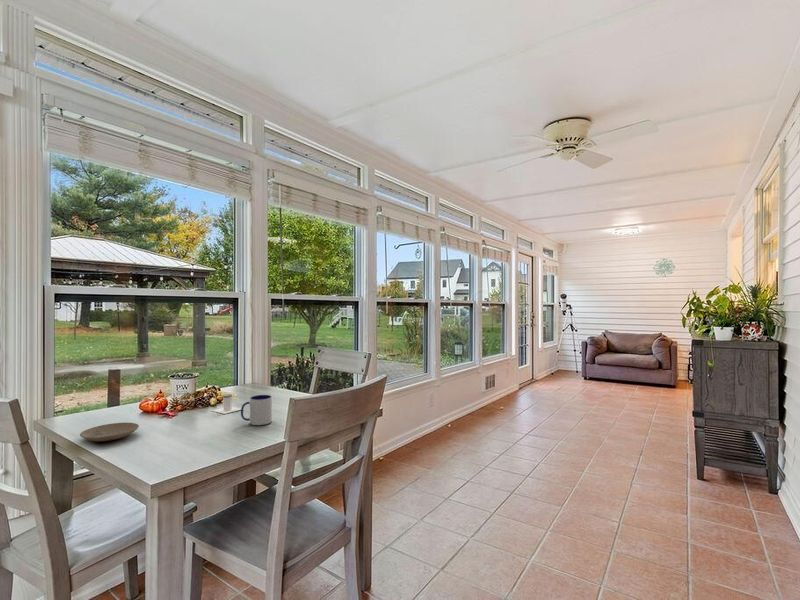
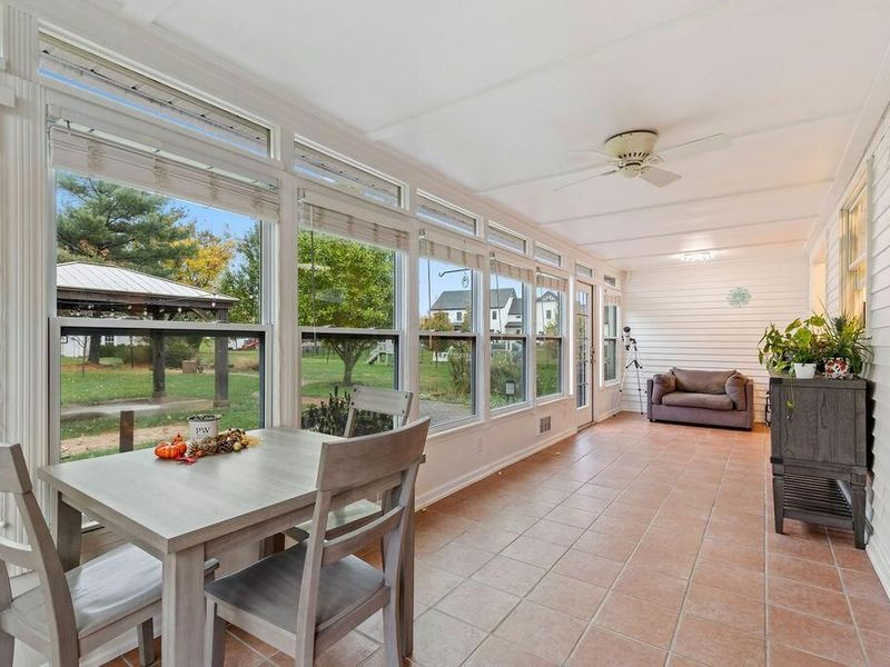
- salt shaker [212,393,241,415]
- plate [79,422,140,442]
- mug [240,394,273,426]
